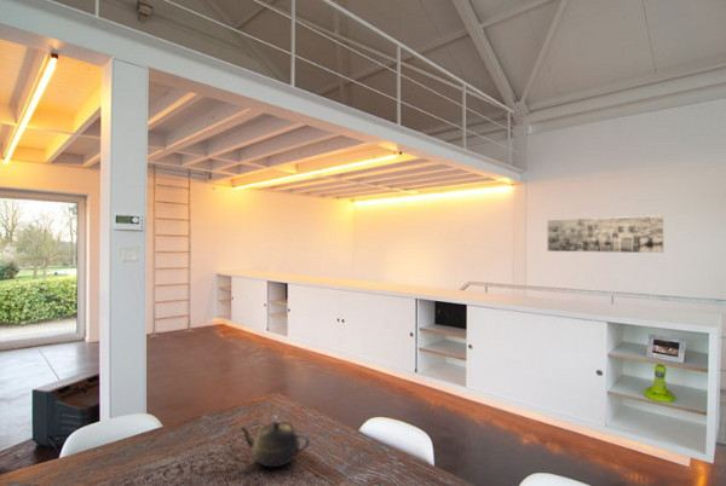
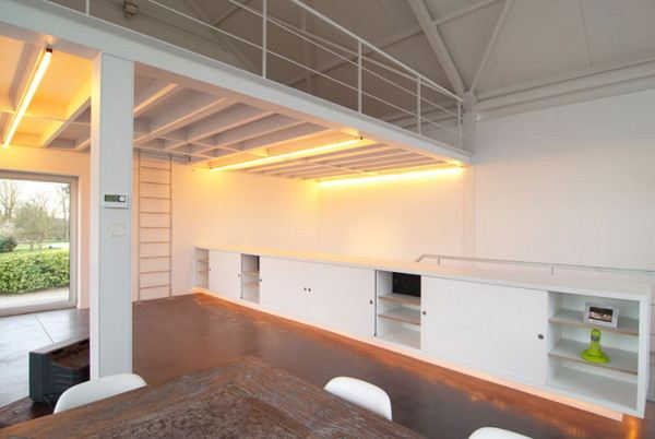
- wall art [547,214,664,254]
- teapot [237,420,312,468]
